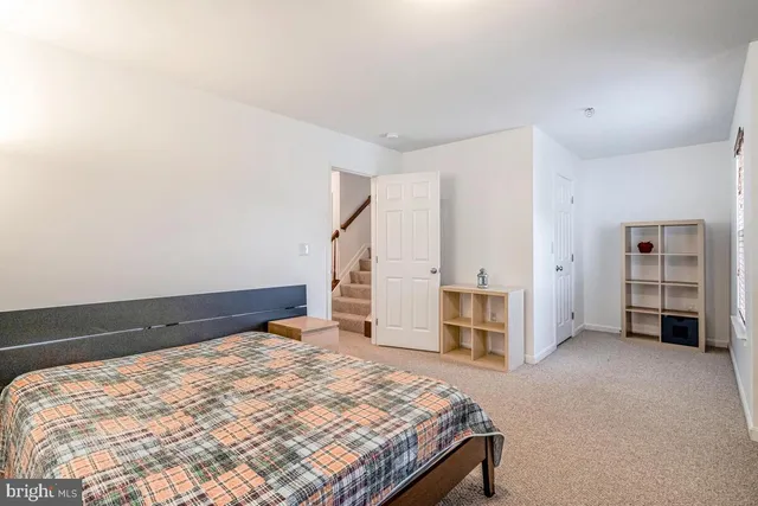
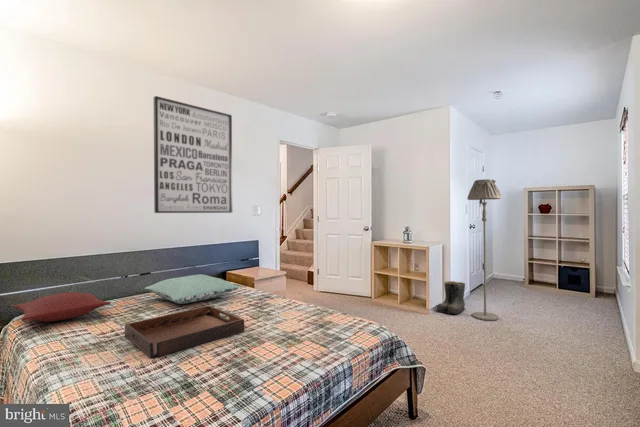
+ pillow [144,273,240,305]
+ serving tray [124,305,245,359]
+ pillow [13,291,111,323]
+ wall art [153,95,233,214]
+ boots [436,280,466,315]
+ floor lamp [466,178,502,322]
